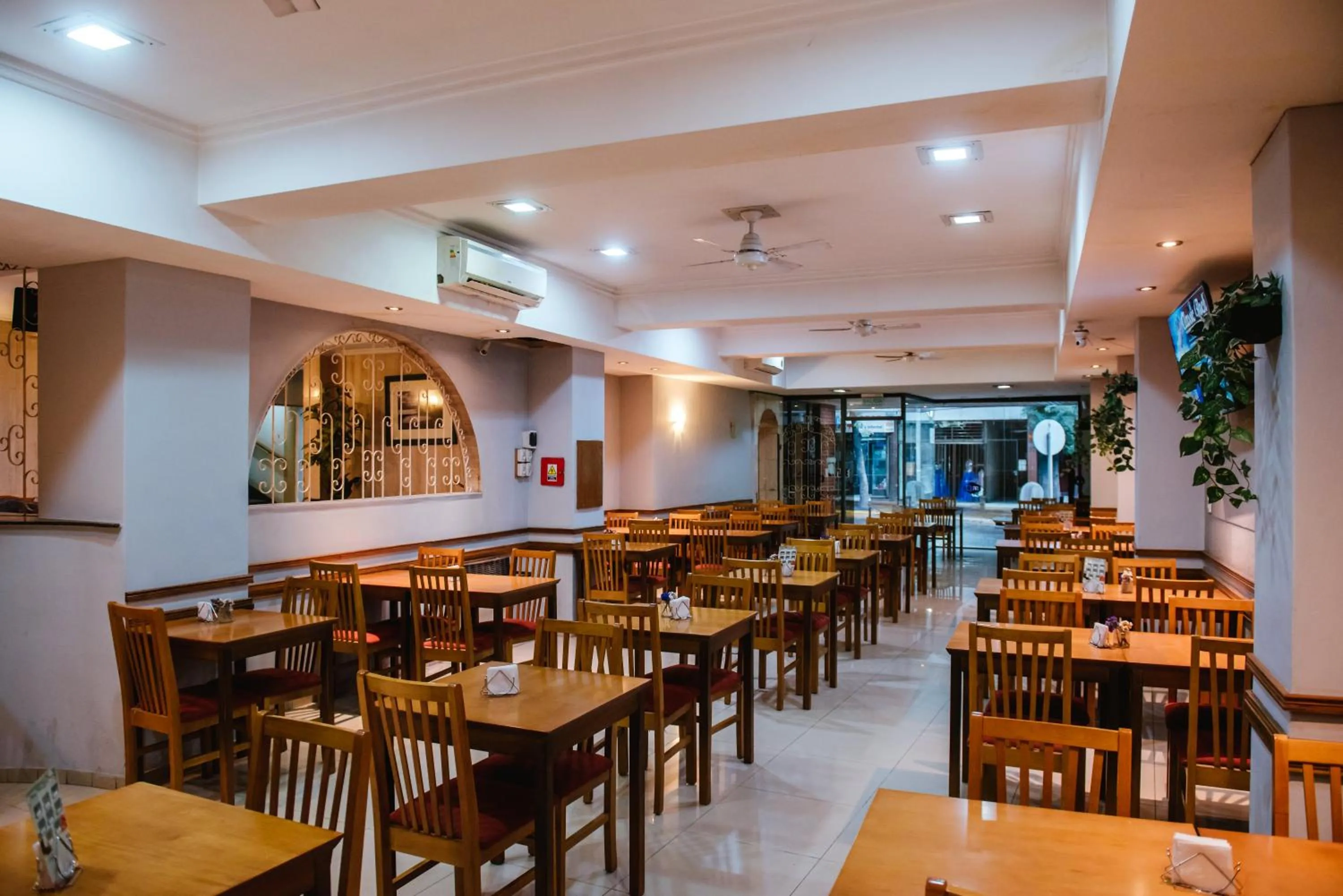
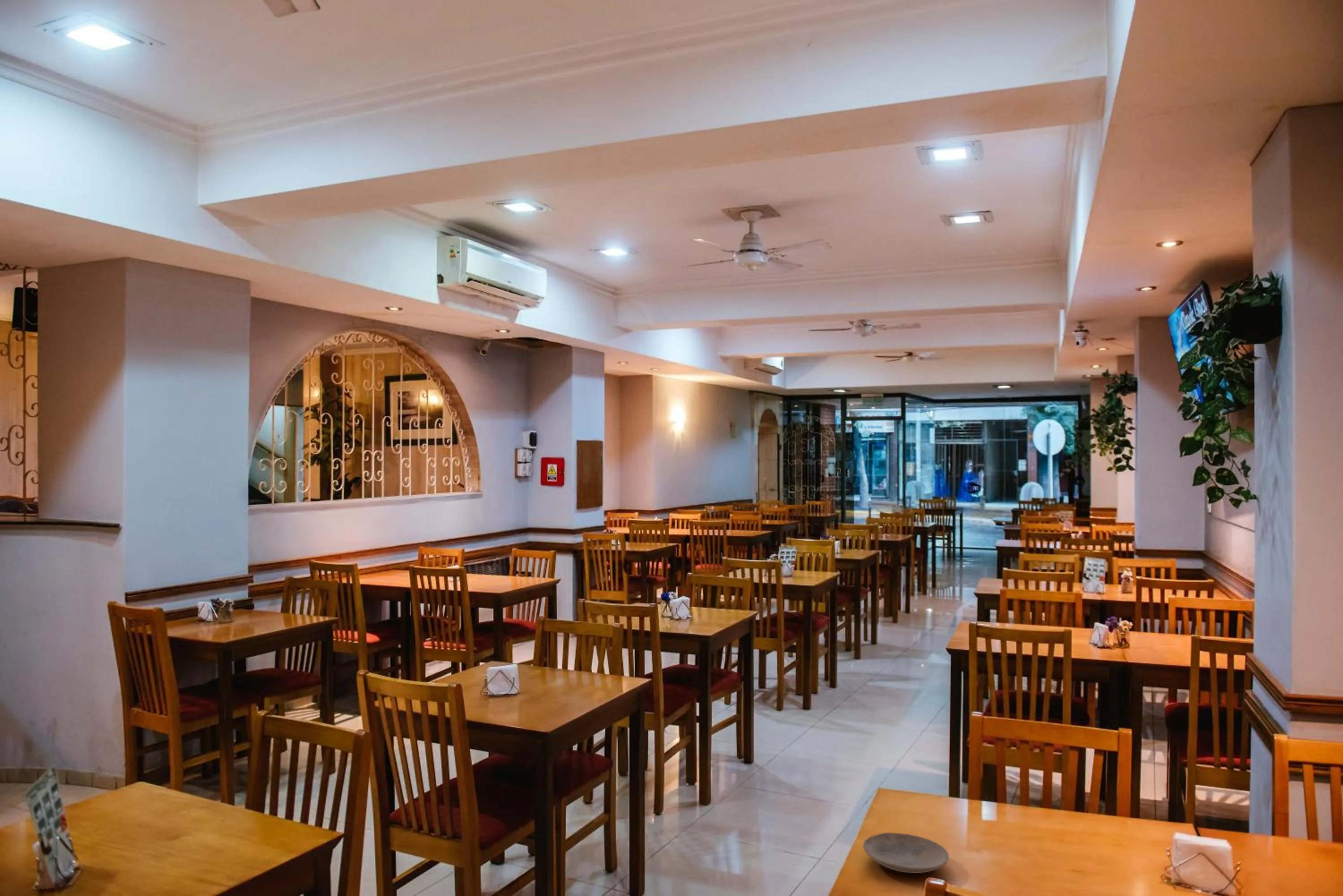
+ plate [863,832,949,874]
